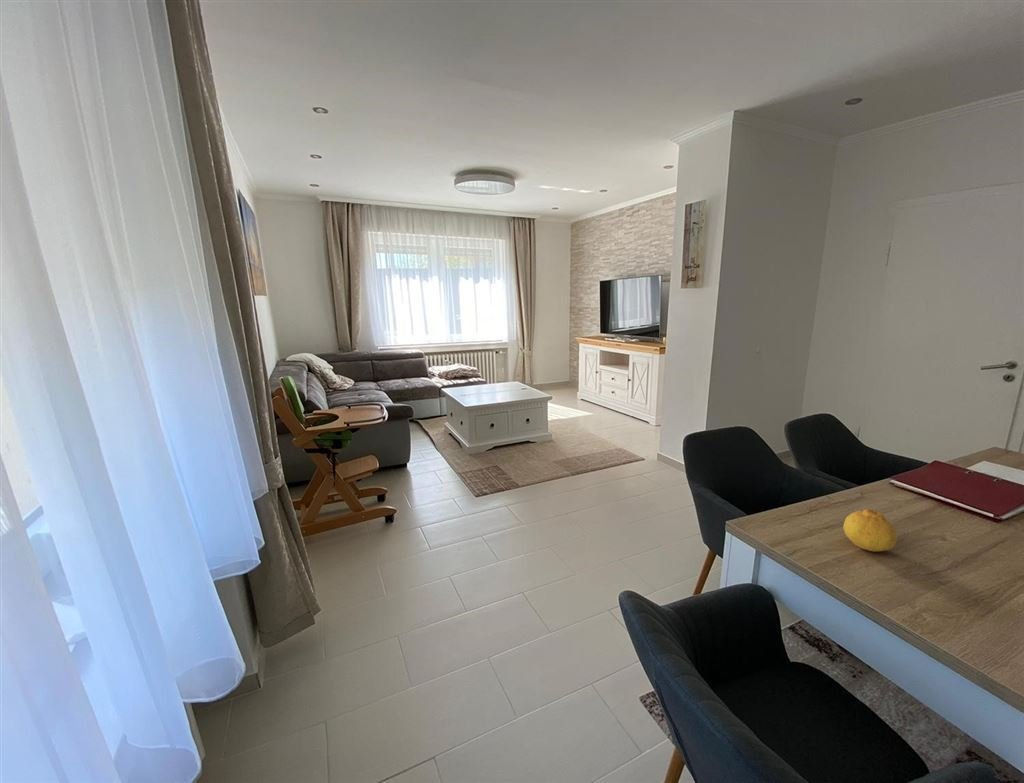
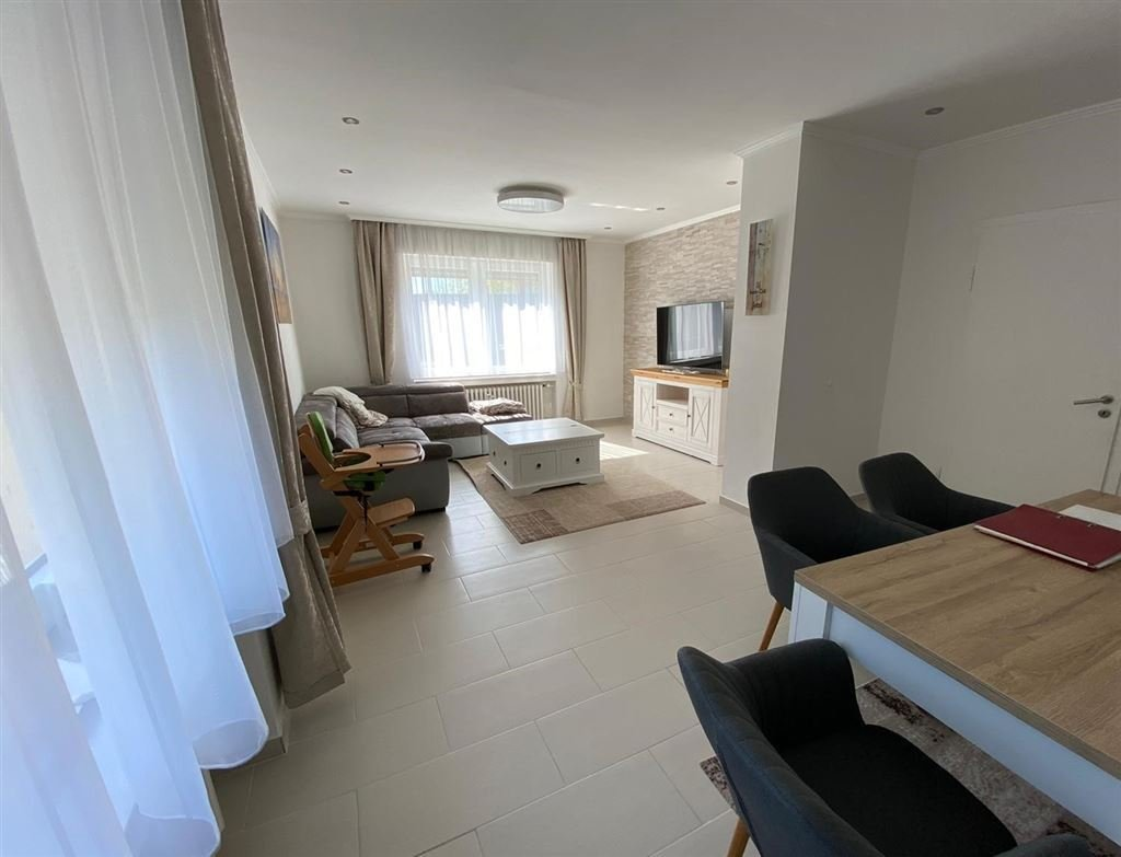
- fruit [842,508,898,552]
